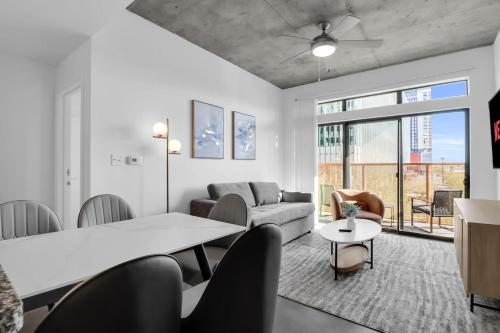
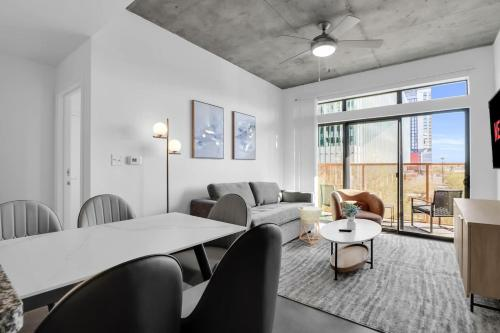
+ planter [297,205,323,245]
